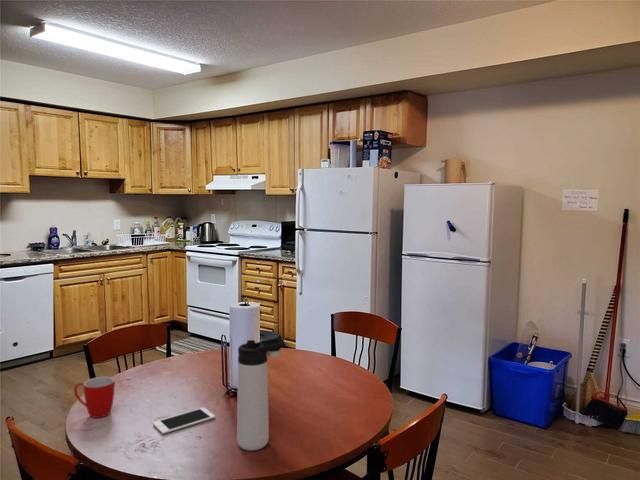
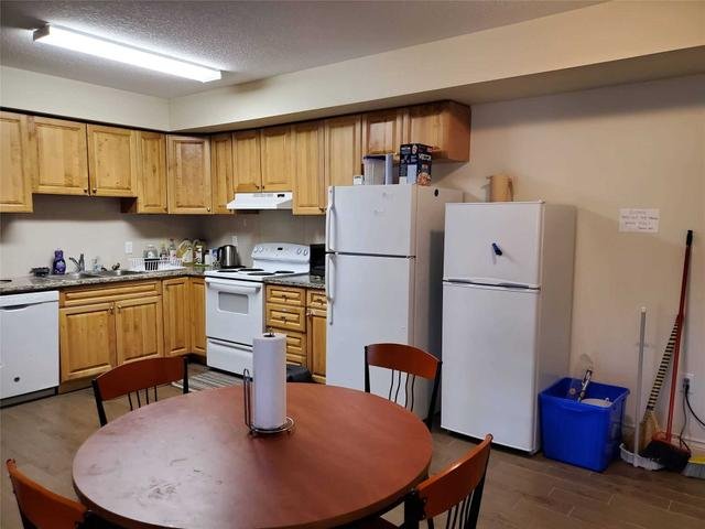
- cell phone [152,407,216,435]
- thermos bottle [236,337,285,451]
- mug [73,376,116,419]
